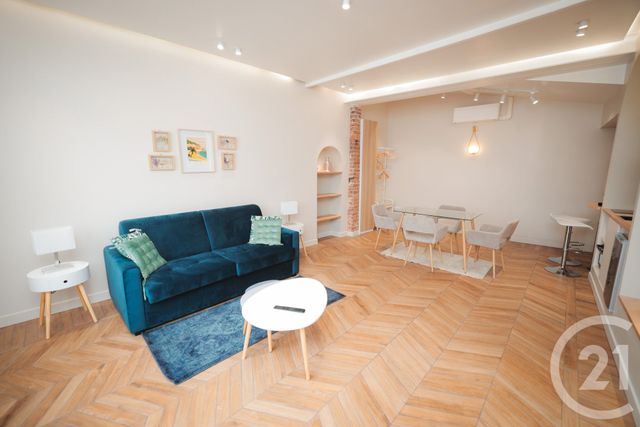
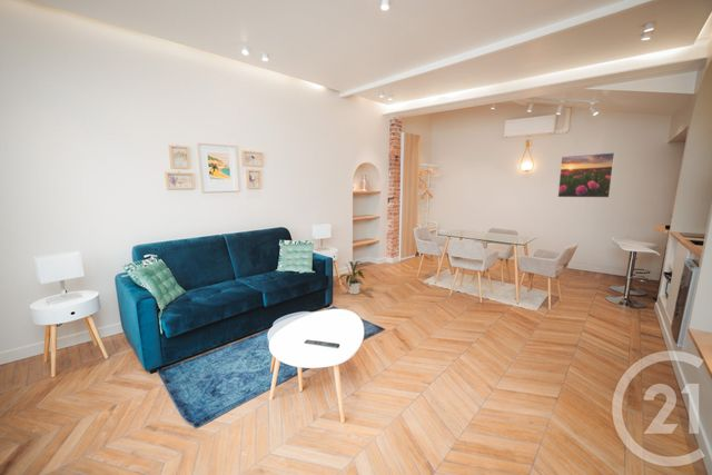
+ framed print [557,151,615,199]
+ house plant [337,260,366,295]
